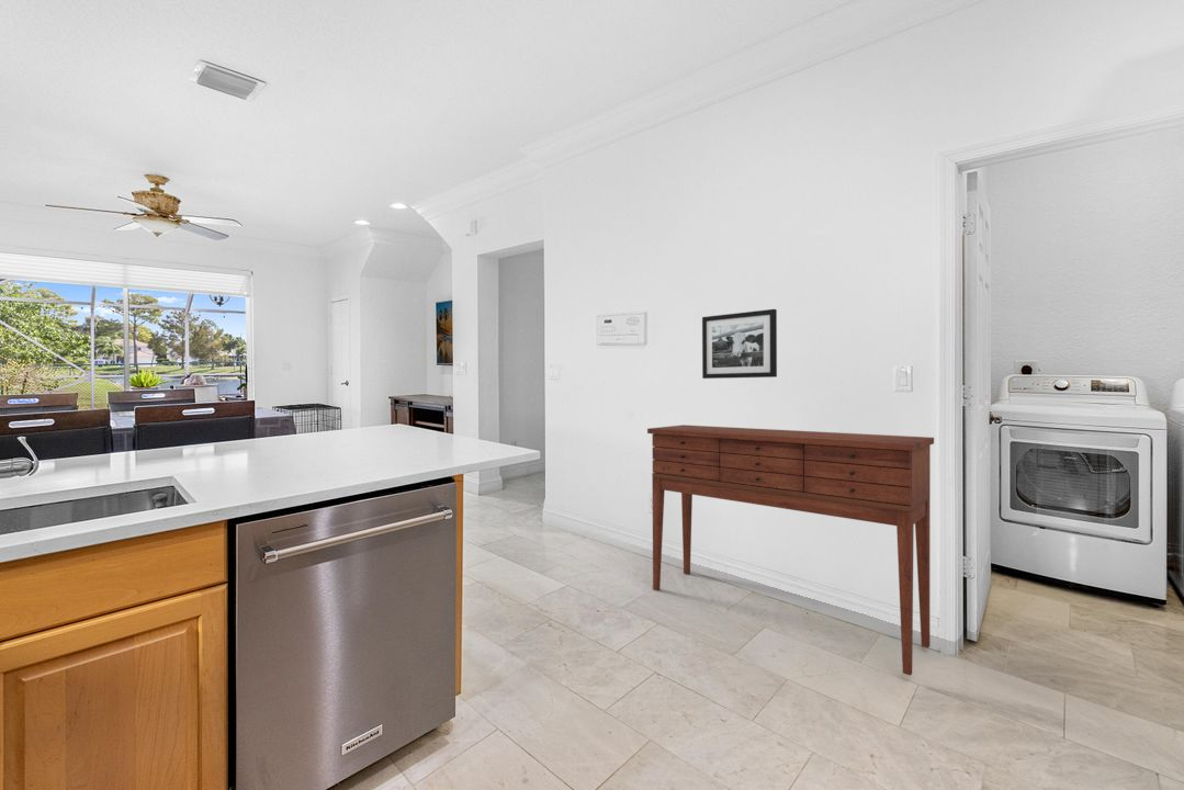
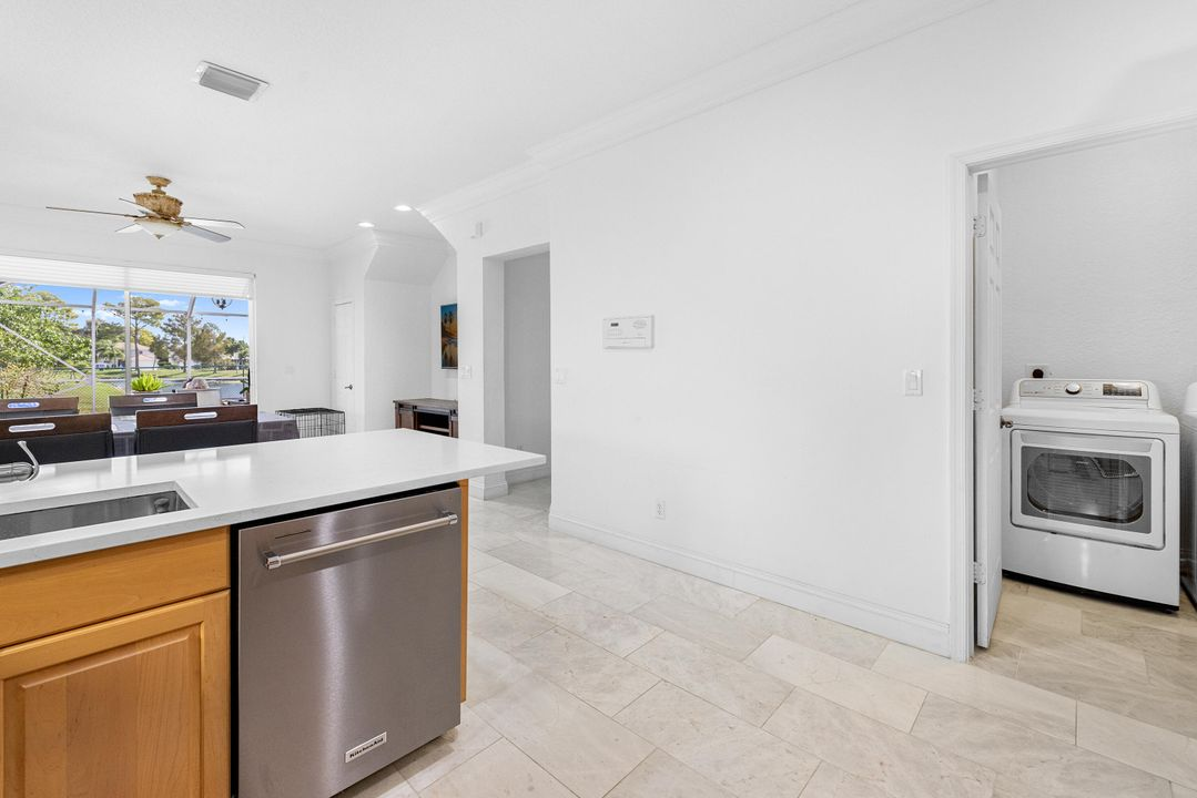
- picture frame [701,308,778,380]
- console table [646,424,935,677]
